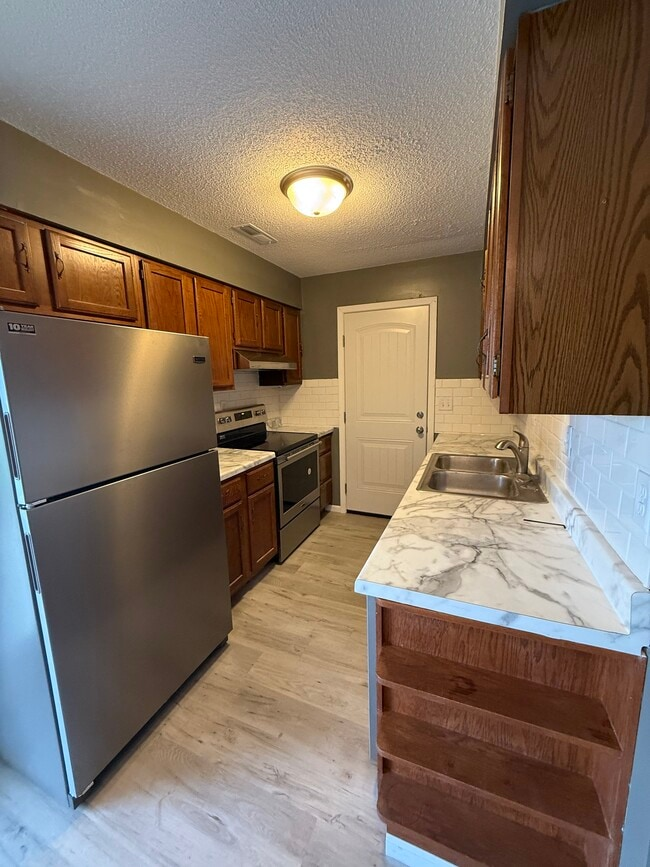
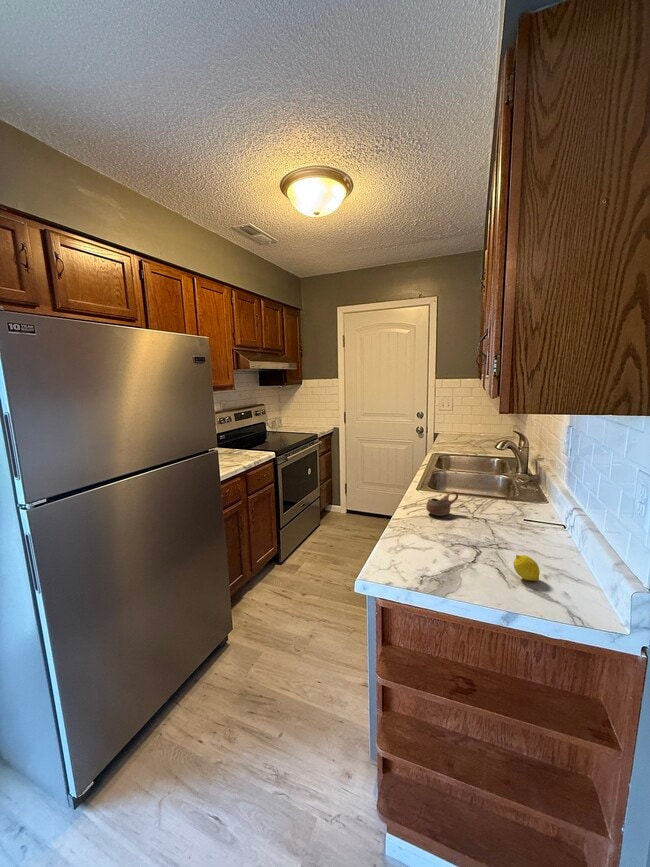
+ cup [425,490,459,517]
+ fruit [512,554,541,582]
